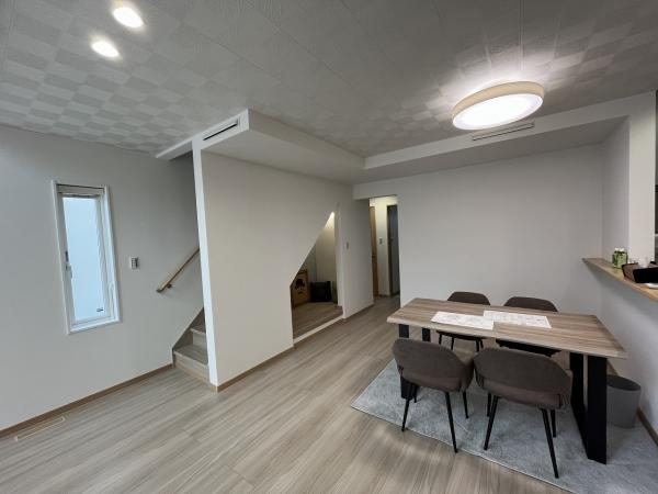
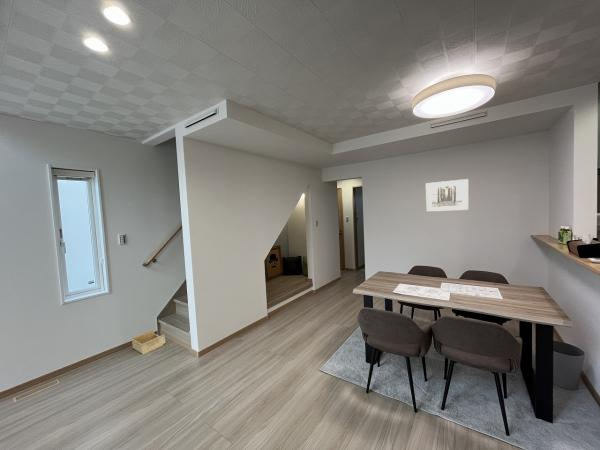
+ wall art [425,178,470,213]
+ storage bin [130,329,167,355]
